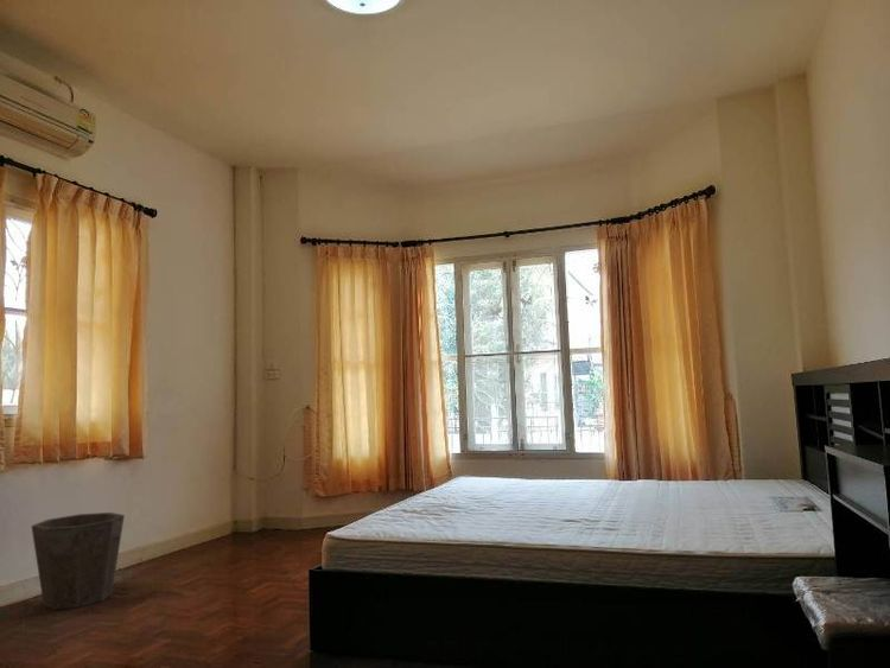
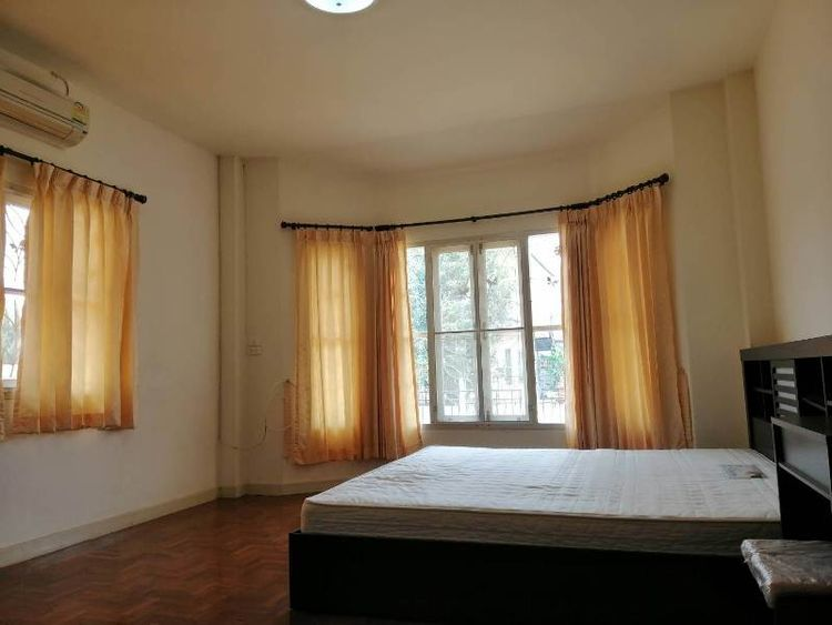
- waste bin [30,511,126,610]
